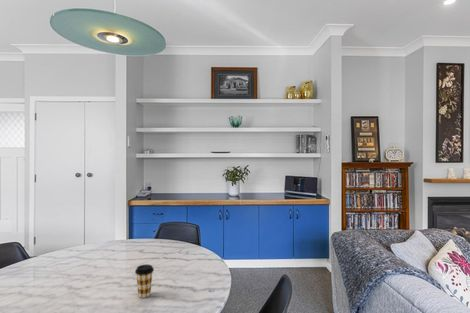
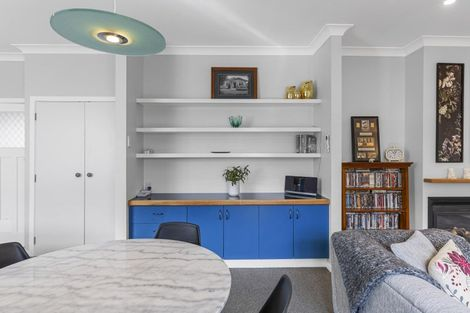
- coffee cup [134,263,155,299]
